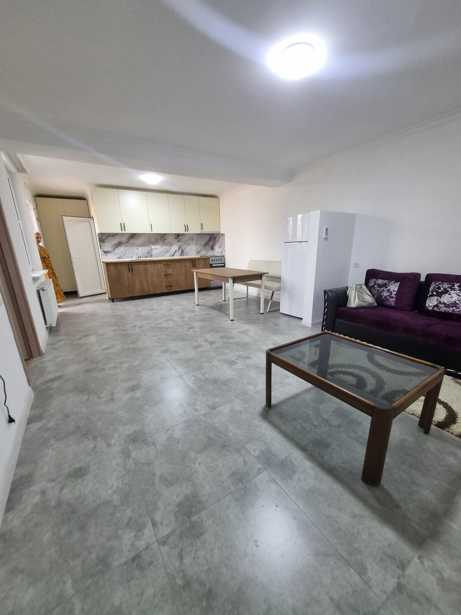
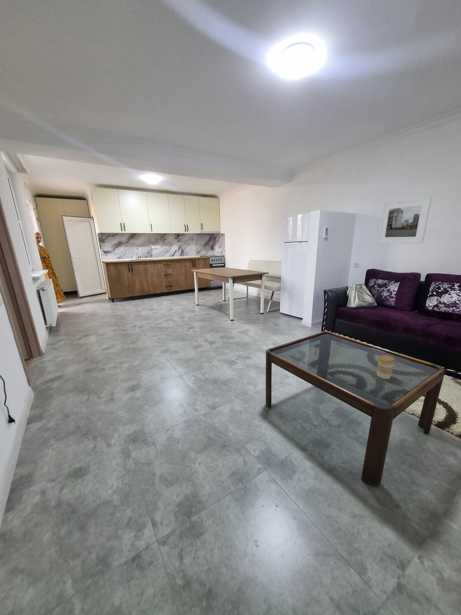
+ coffee cup [376,354,397,380]
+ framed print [377,196,433,245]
